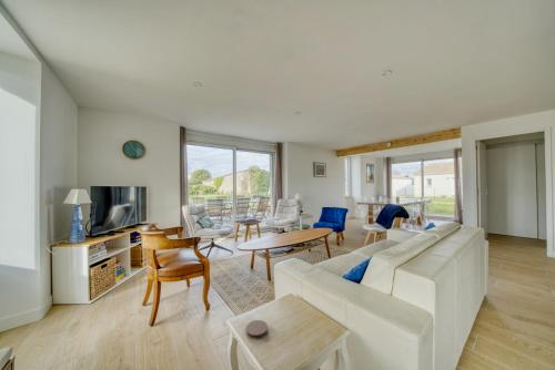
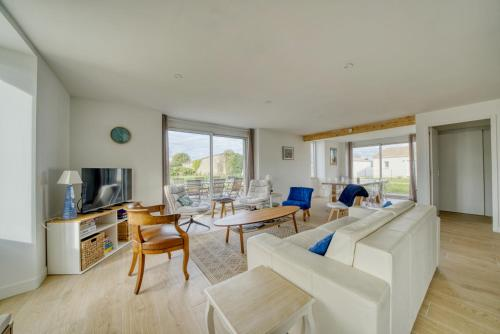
- coaster [245,319,269,339]
